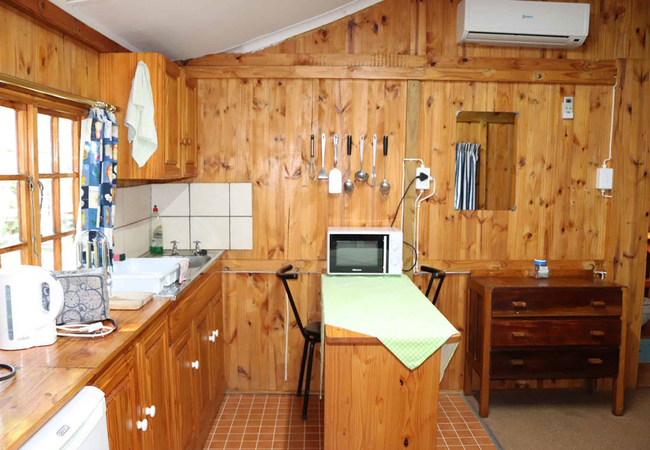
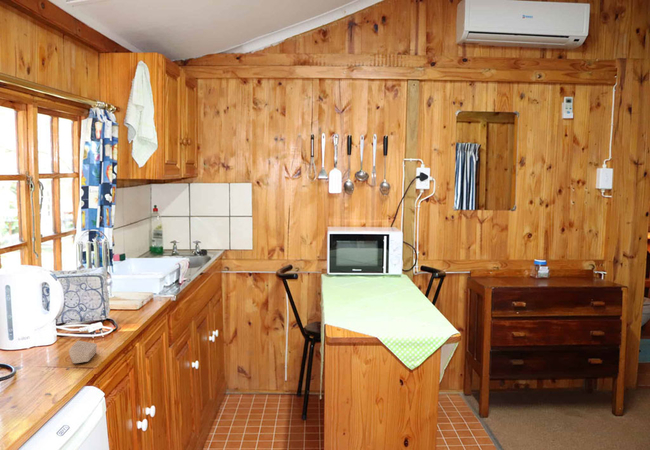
+ soap bar [68,339,98,364]
